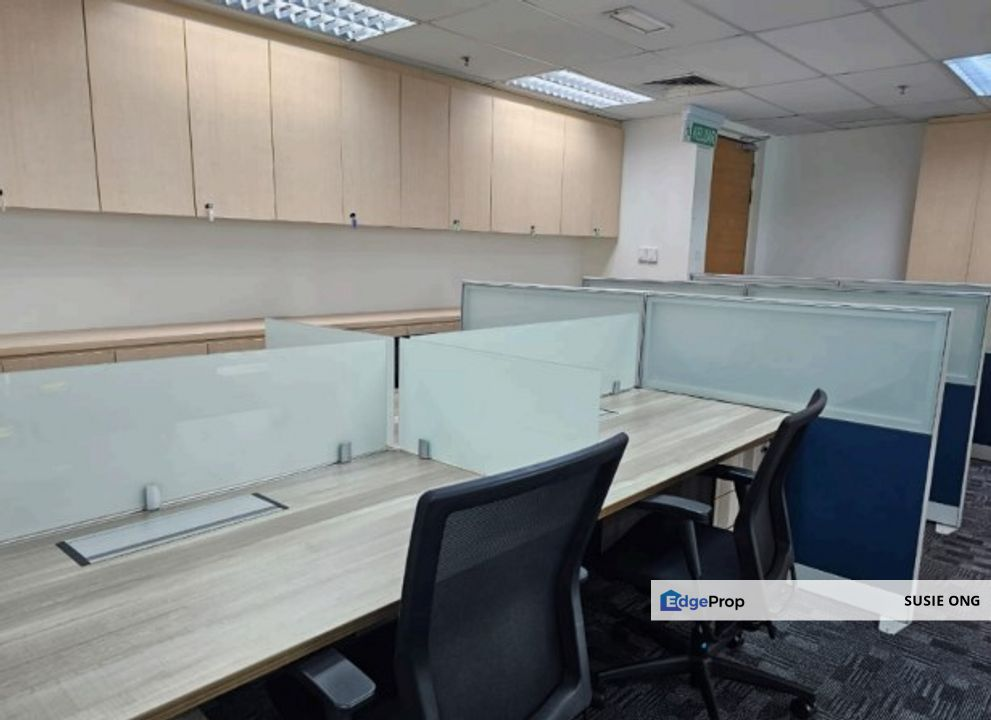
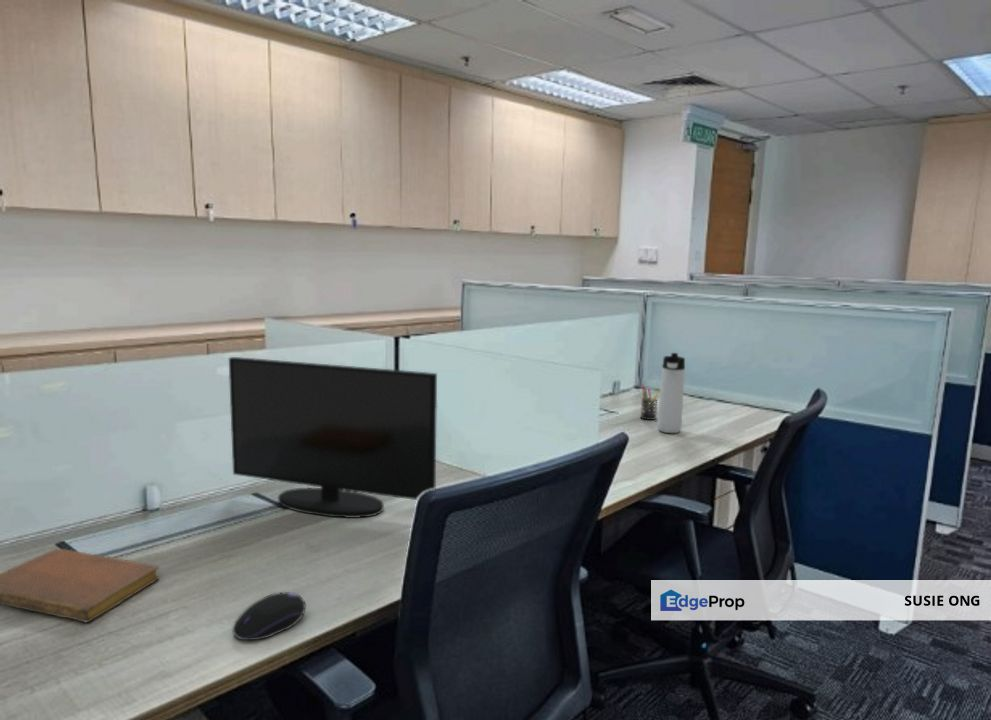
+ pen holder [639,384,660,421]
+ notebook [0,548,160,623]
+ computer mouse [232,591,306,642]
+ monitor [228,356,438,519]
+ thermos bottle [656,352,686,434]
